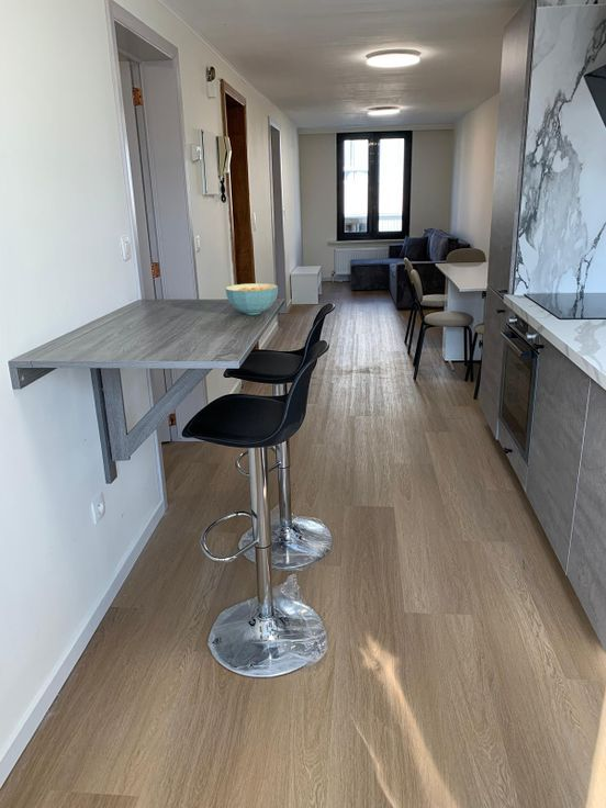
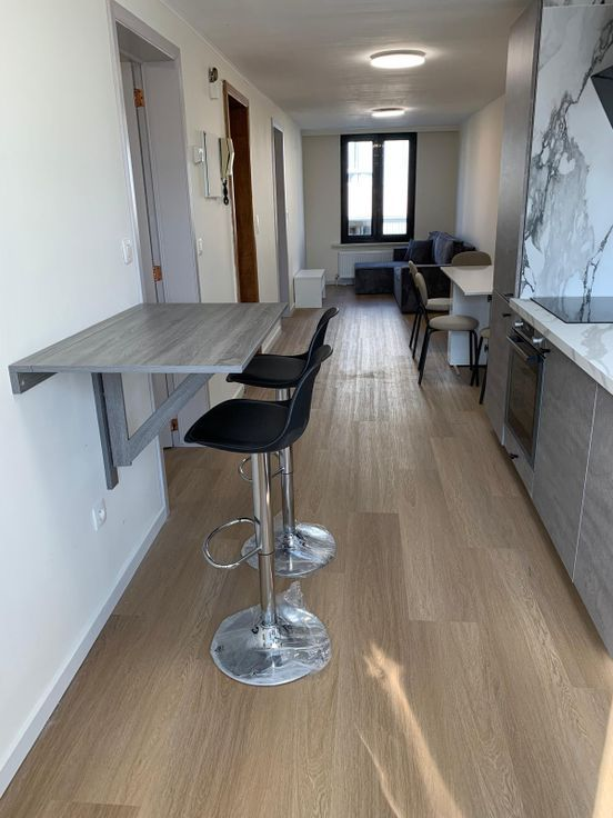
- cereal bowl [225,282,279,315]
